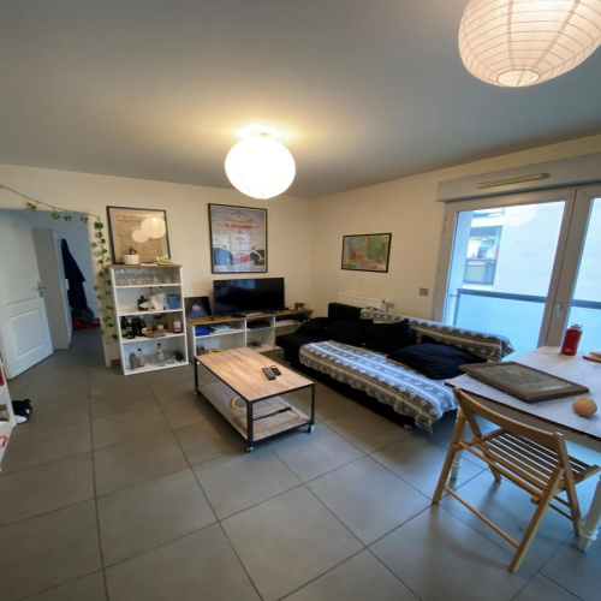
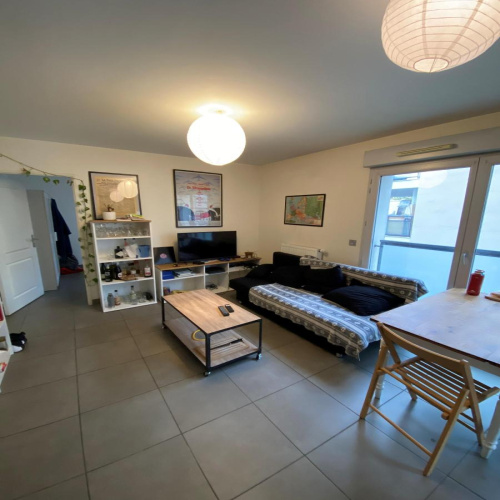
- fruit [571,395,599,418]
- board game [457,359,591,403]
